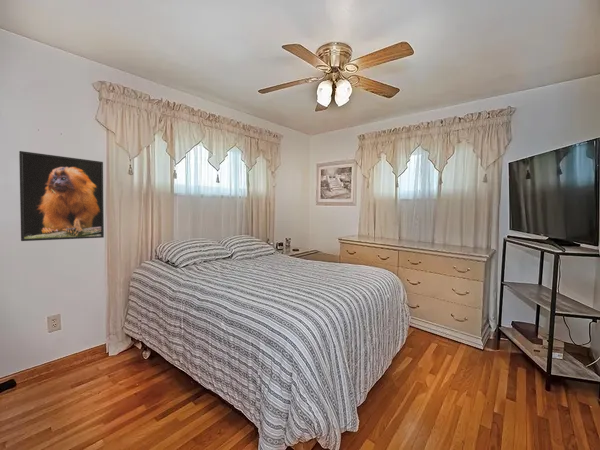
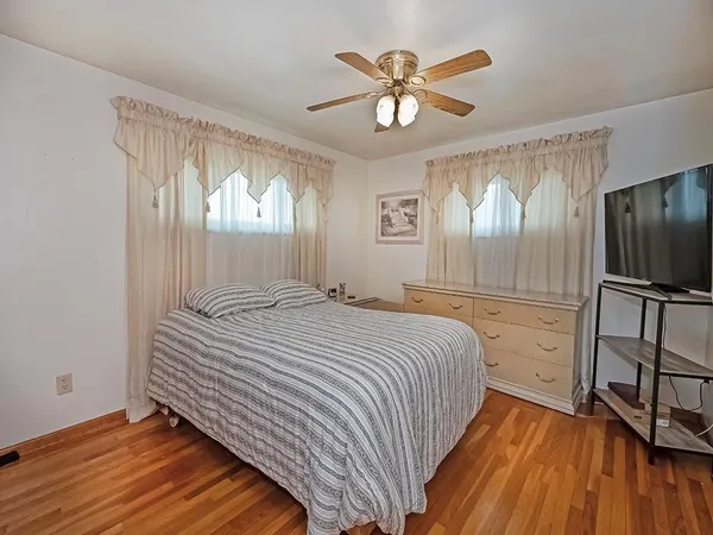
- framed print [18,150,105,242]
